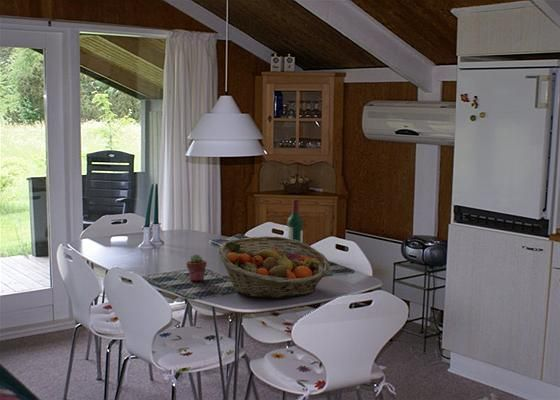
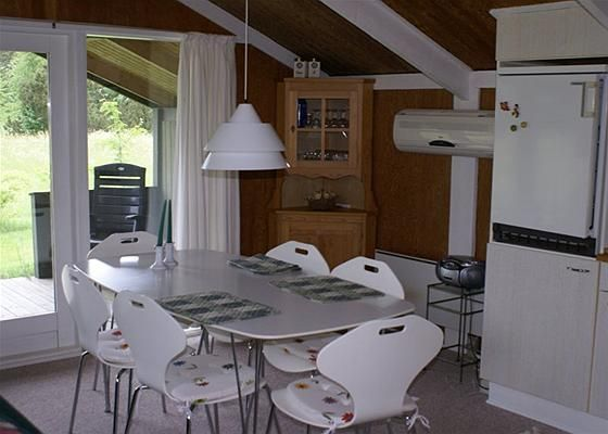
- wine bottle [286,198,304,244]
- potted succulent [186,253,208,282]
- fruit basket [217,235,331,299]
